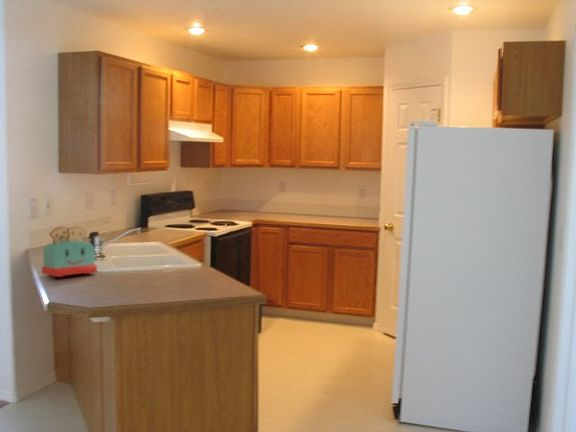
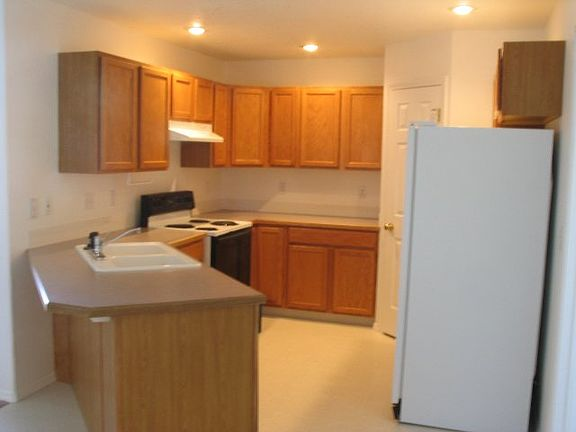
- toaster [41,226,98,278]
